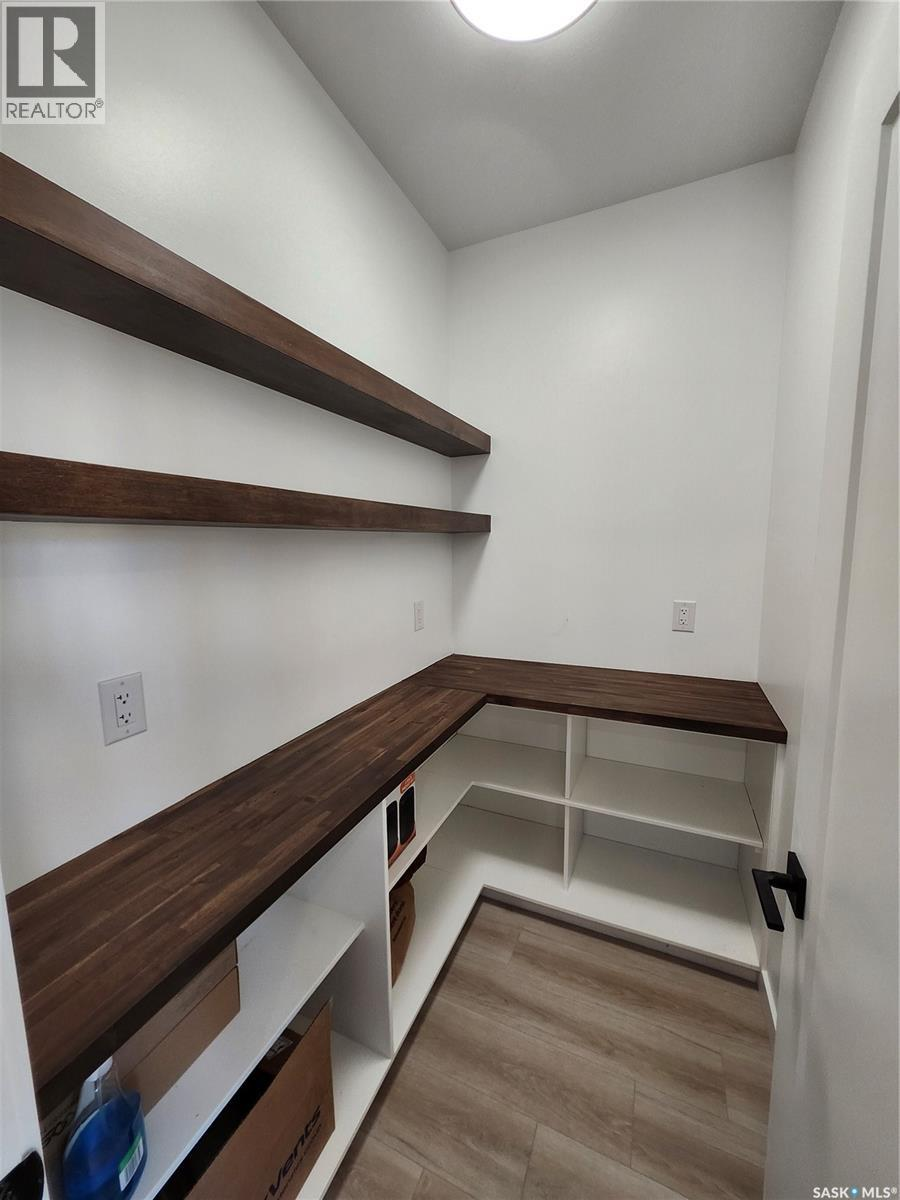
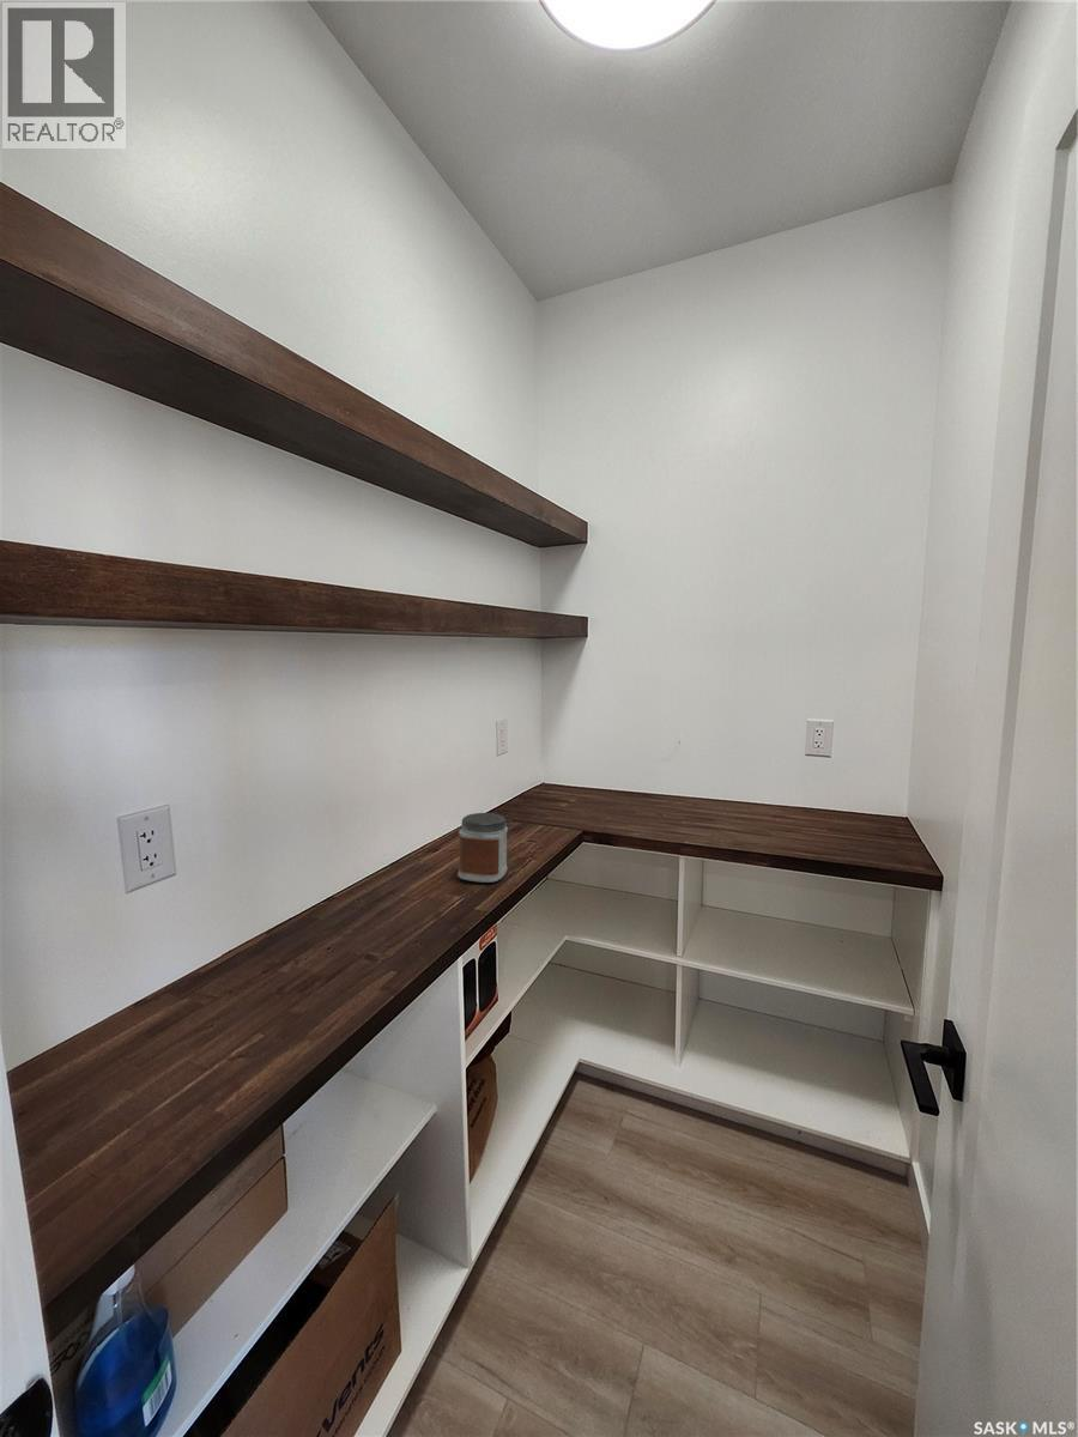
+ jar [456,812,509,884]
